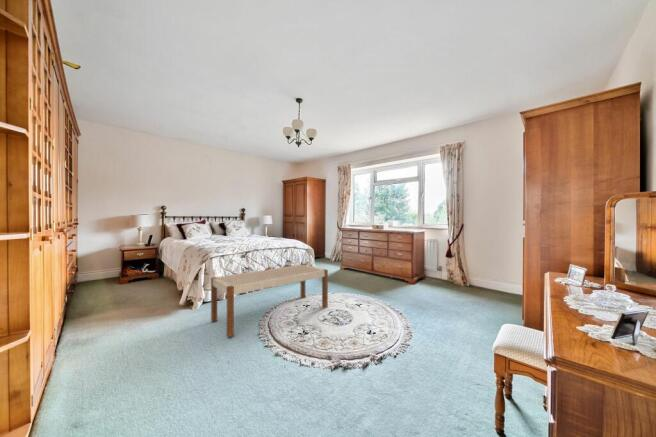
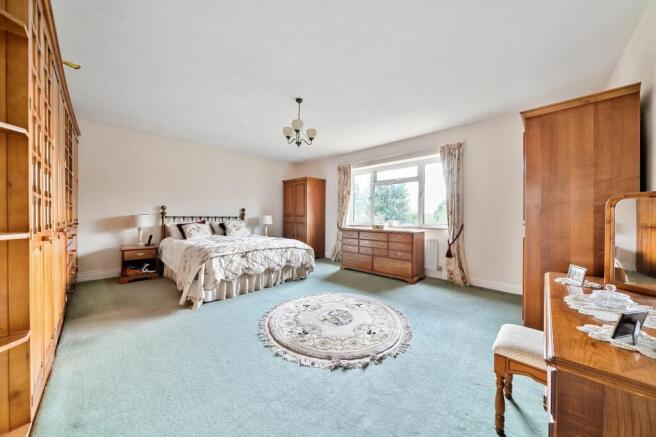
- bench [210,263,329,338]
